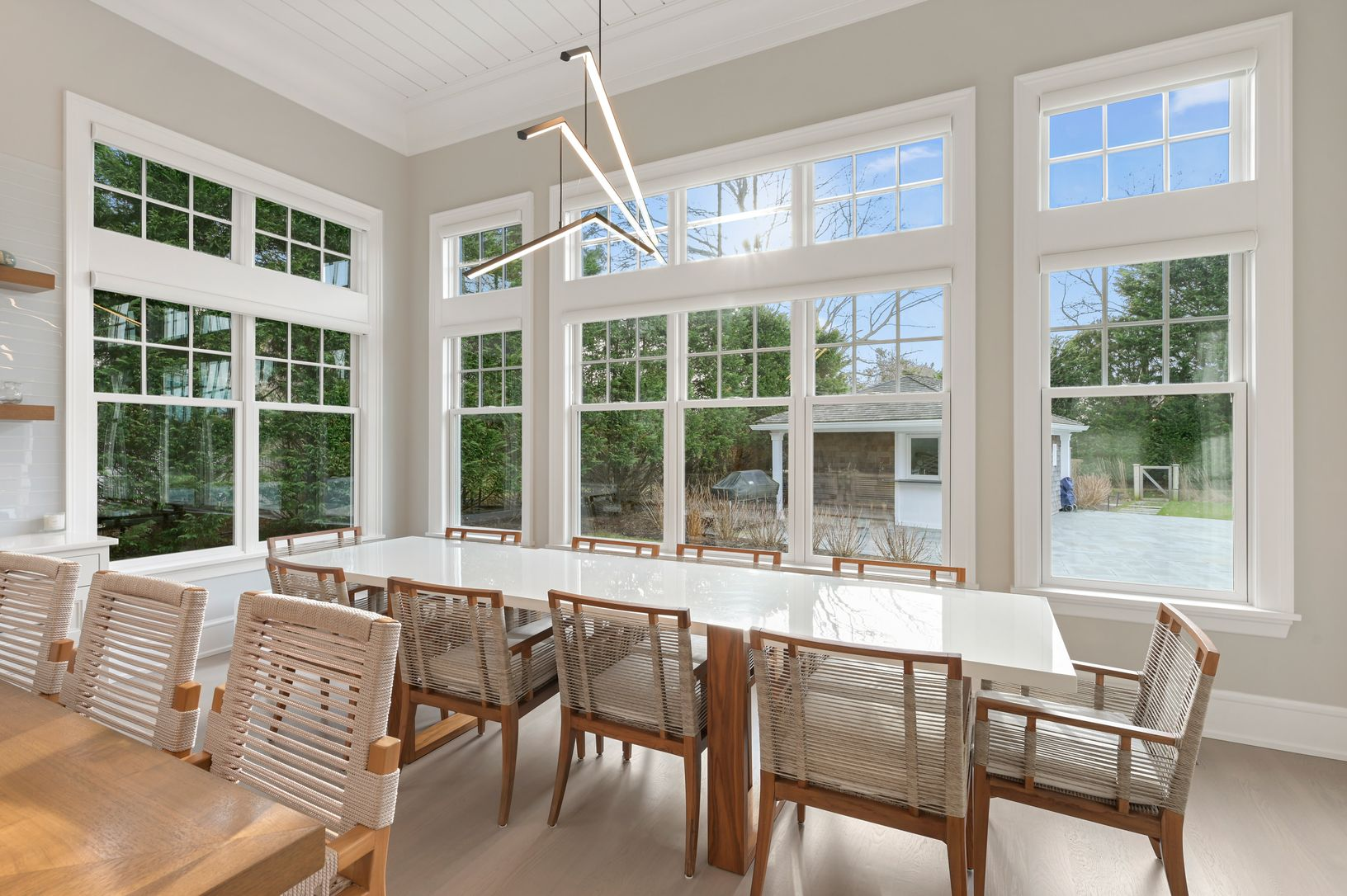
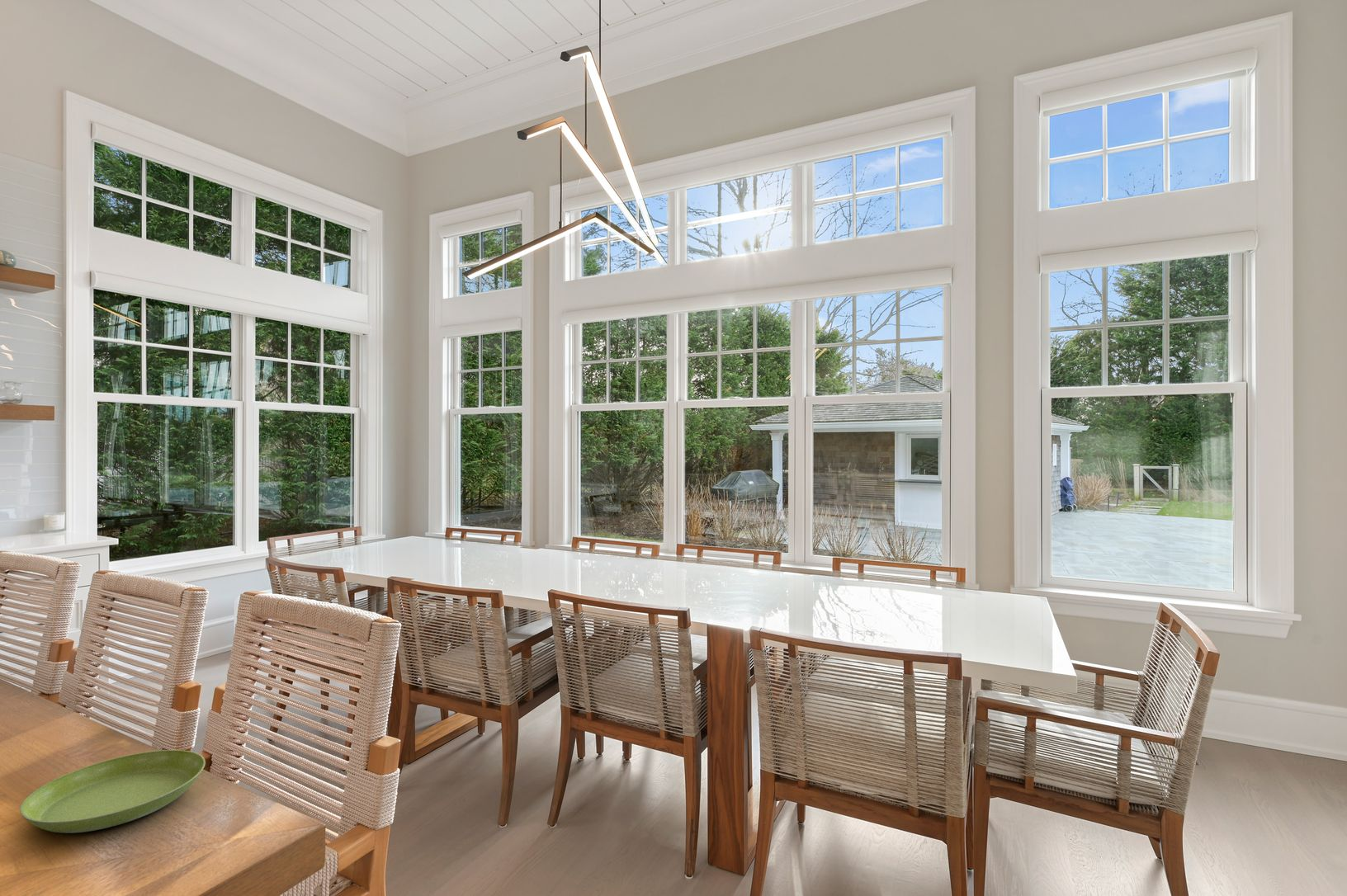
+ saucer [19,749,206,834]
